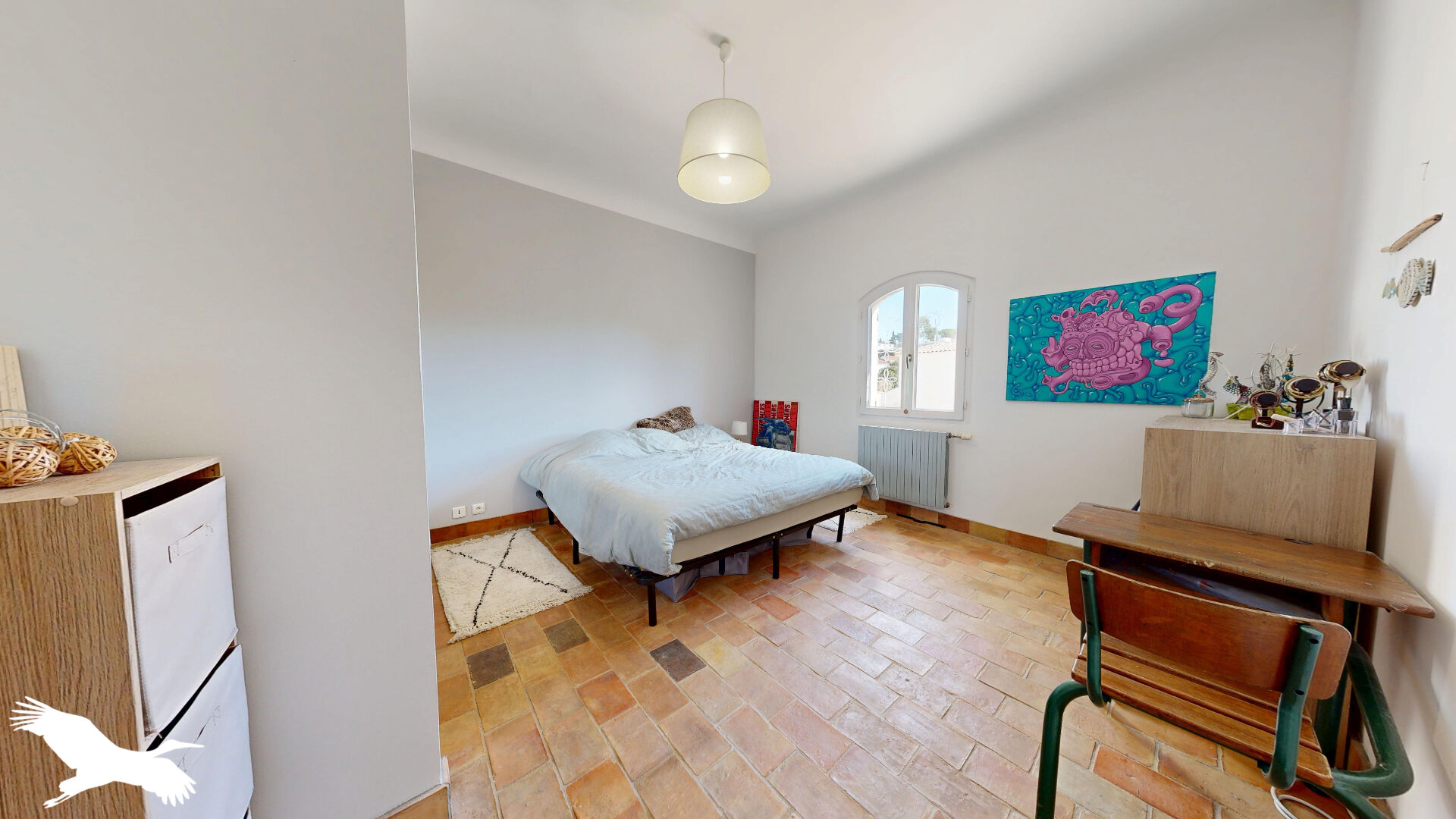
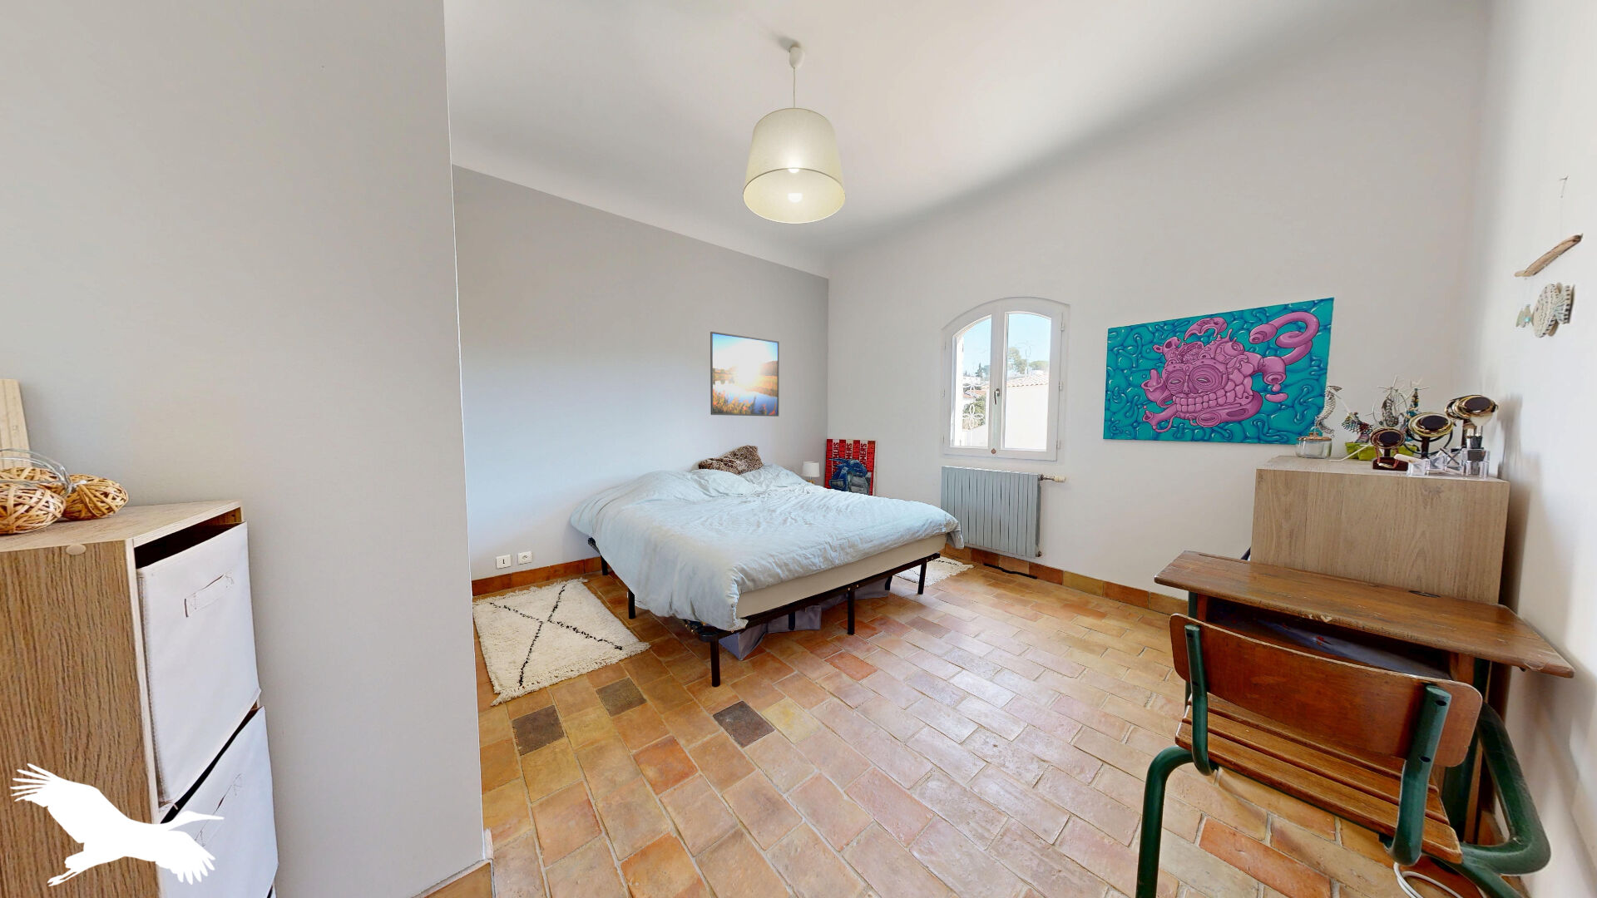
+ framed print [710,331,780,418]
